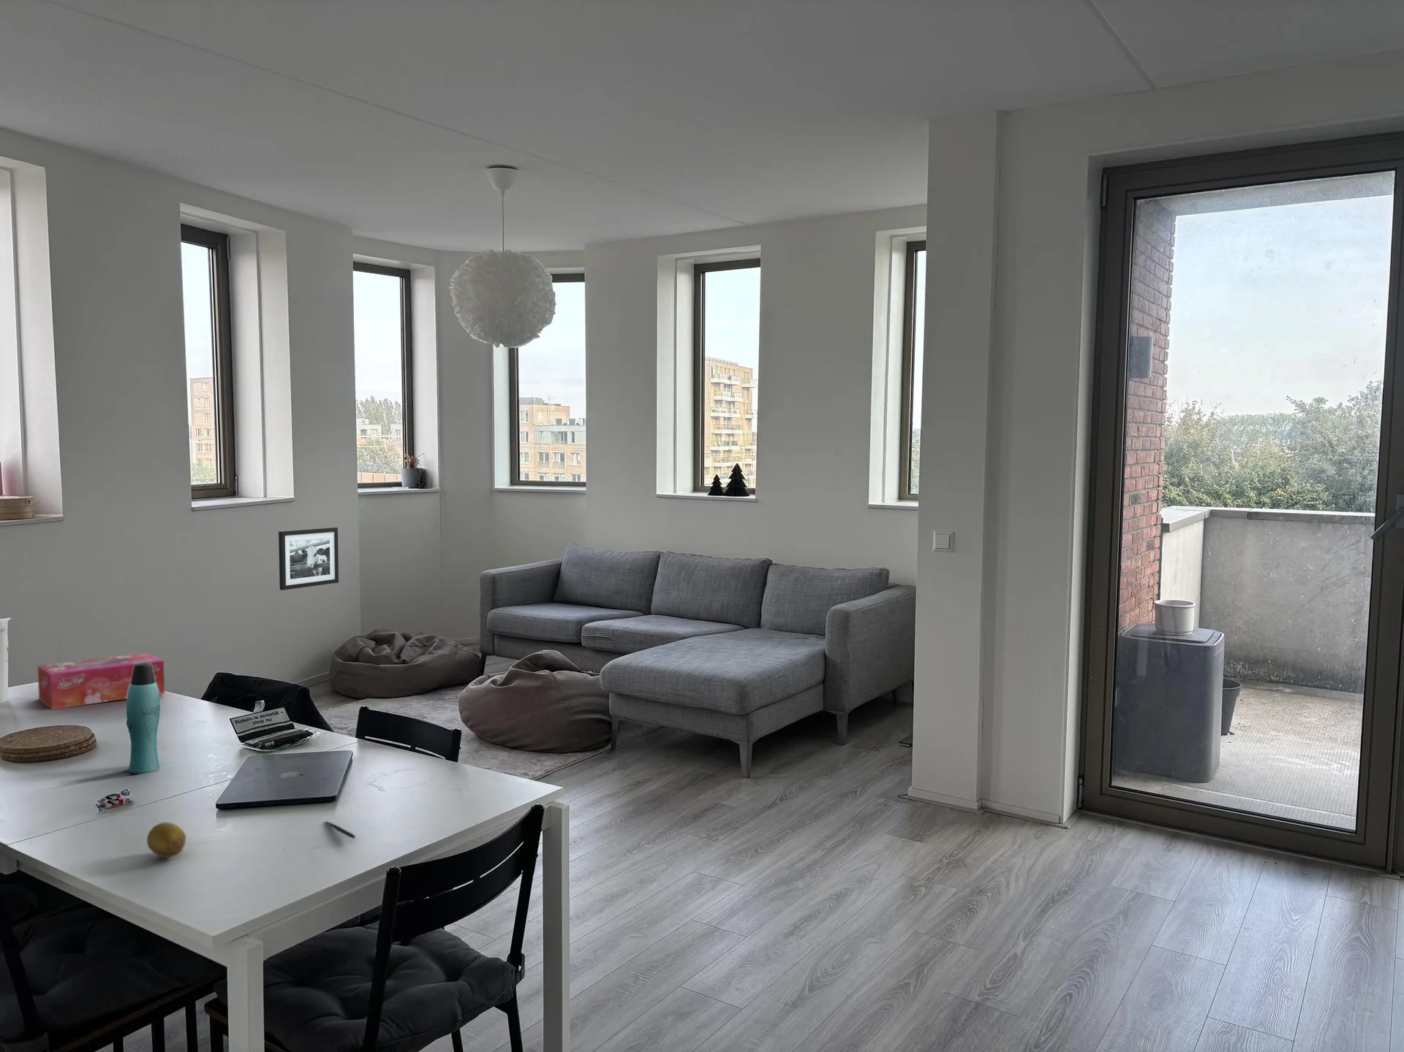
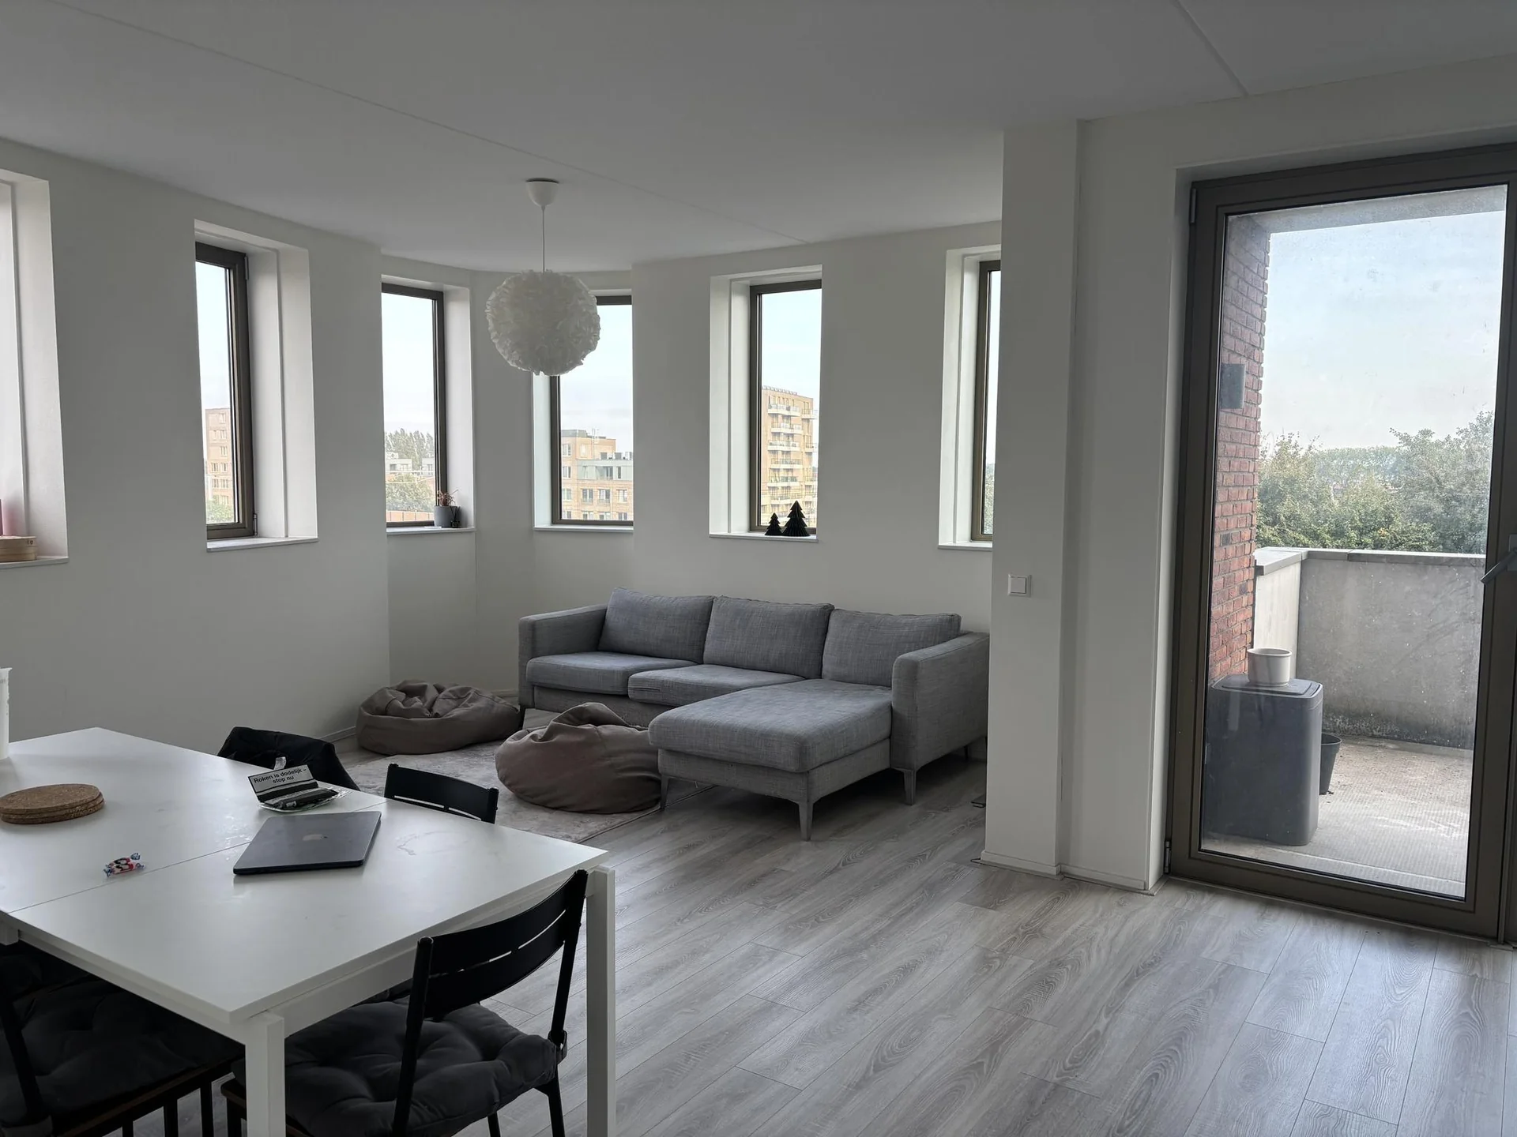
- picture frame [277,527,339,591]
- fruit [146,821,187,859]
- tissue box [36,652,165,711]
- pen [324,820,356,840]
- bottle [126,662,161,775]
